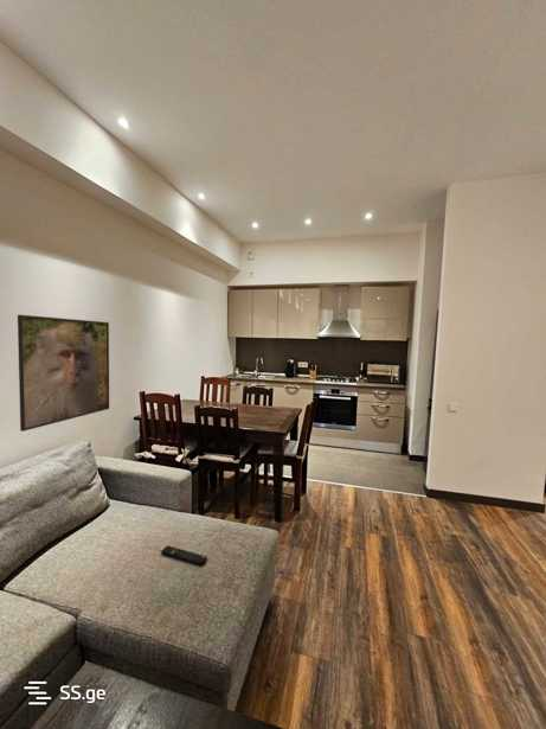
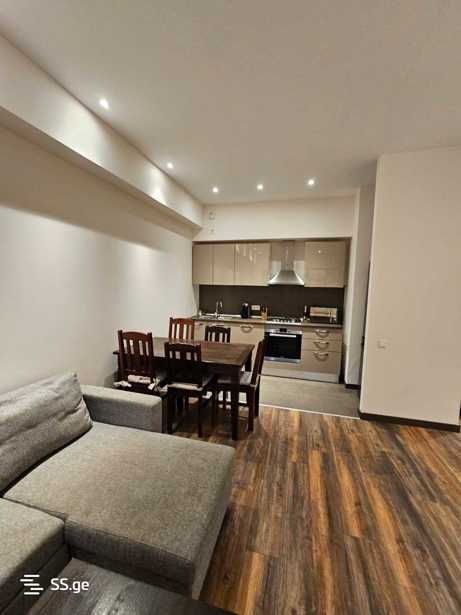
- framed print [17,314,110,433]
- remote control [160,544,208,565]
